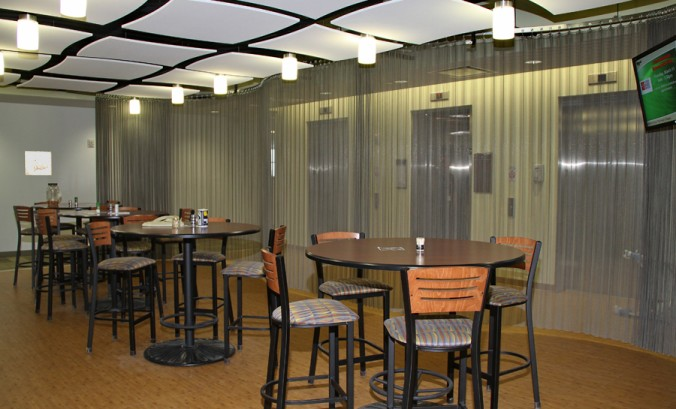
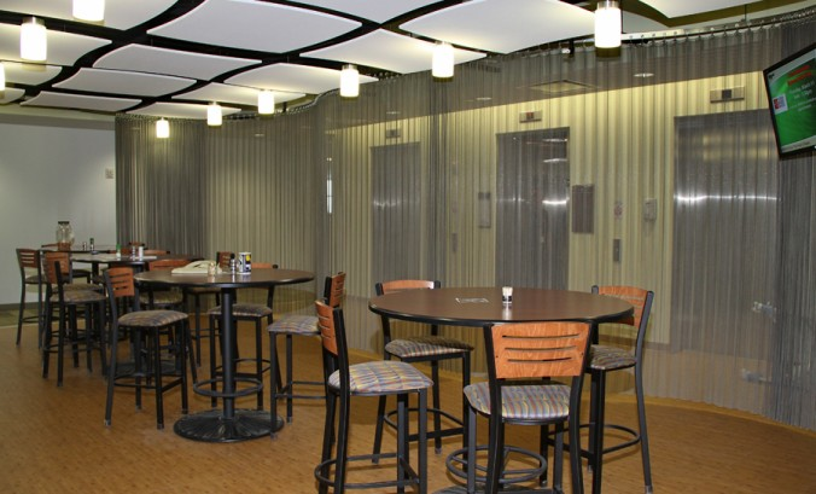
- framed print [24,150,52,176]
